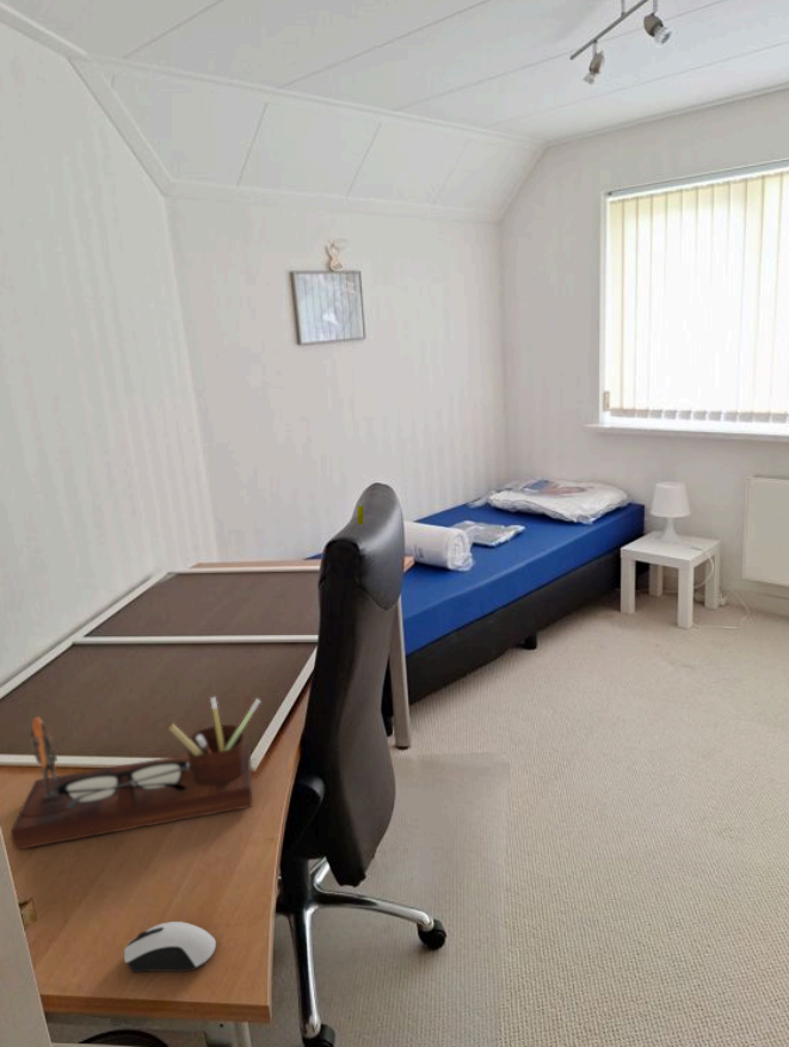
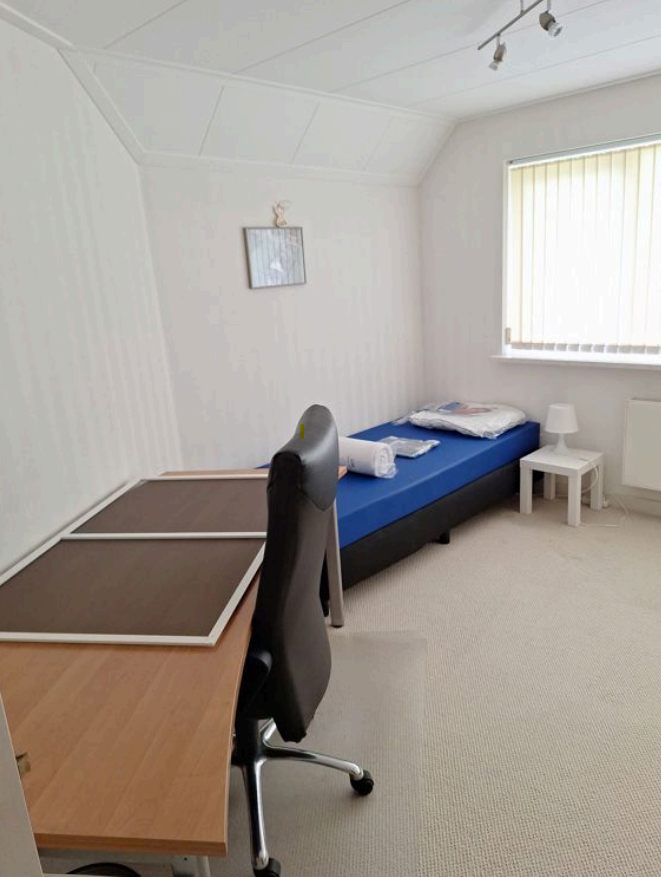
- desk organizer [10,696,261,851]
- computer mouse [123,920,217,973]
